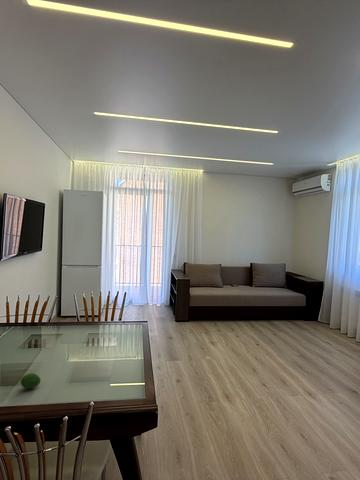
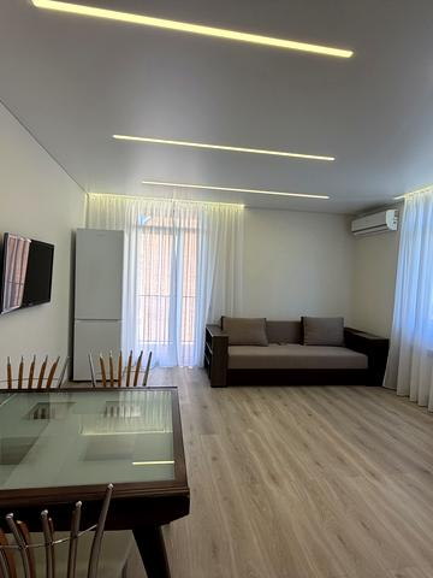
- fruit [20,372,42,390]
